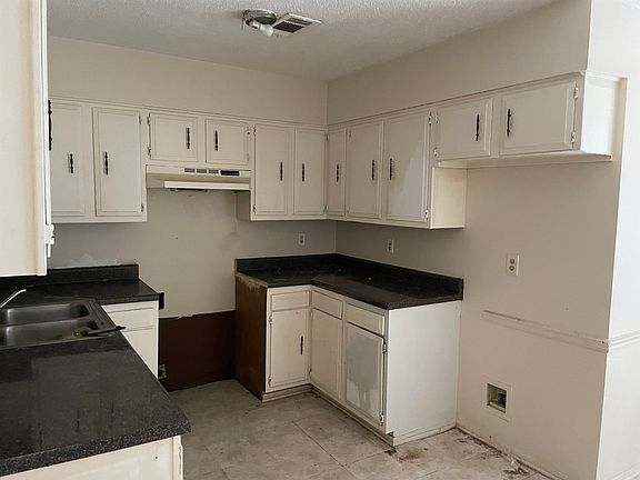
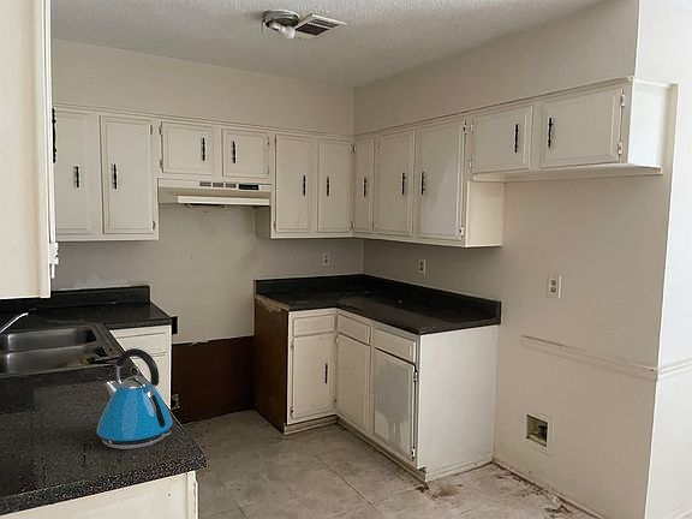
+ kettle [95,347,174,451]
